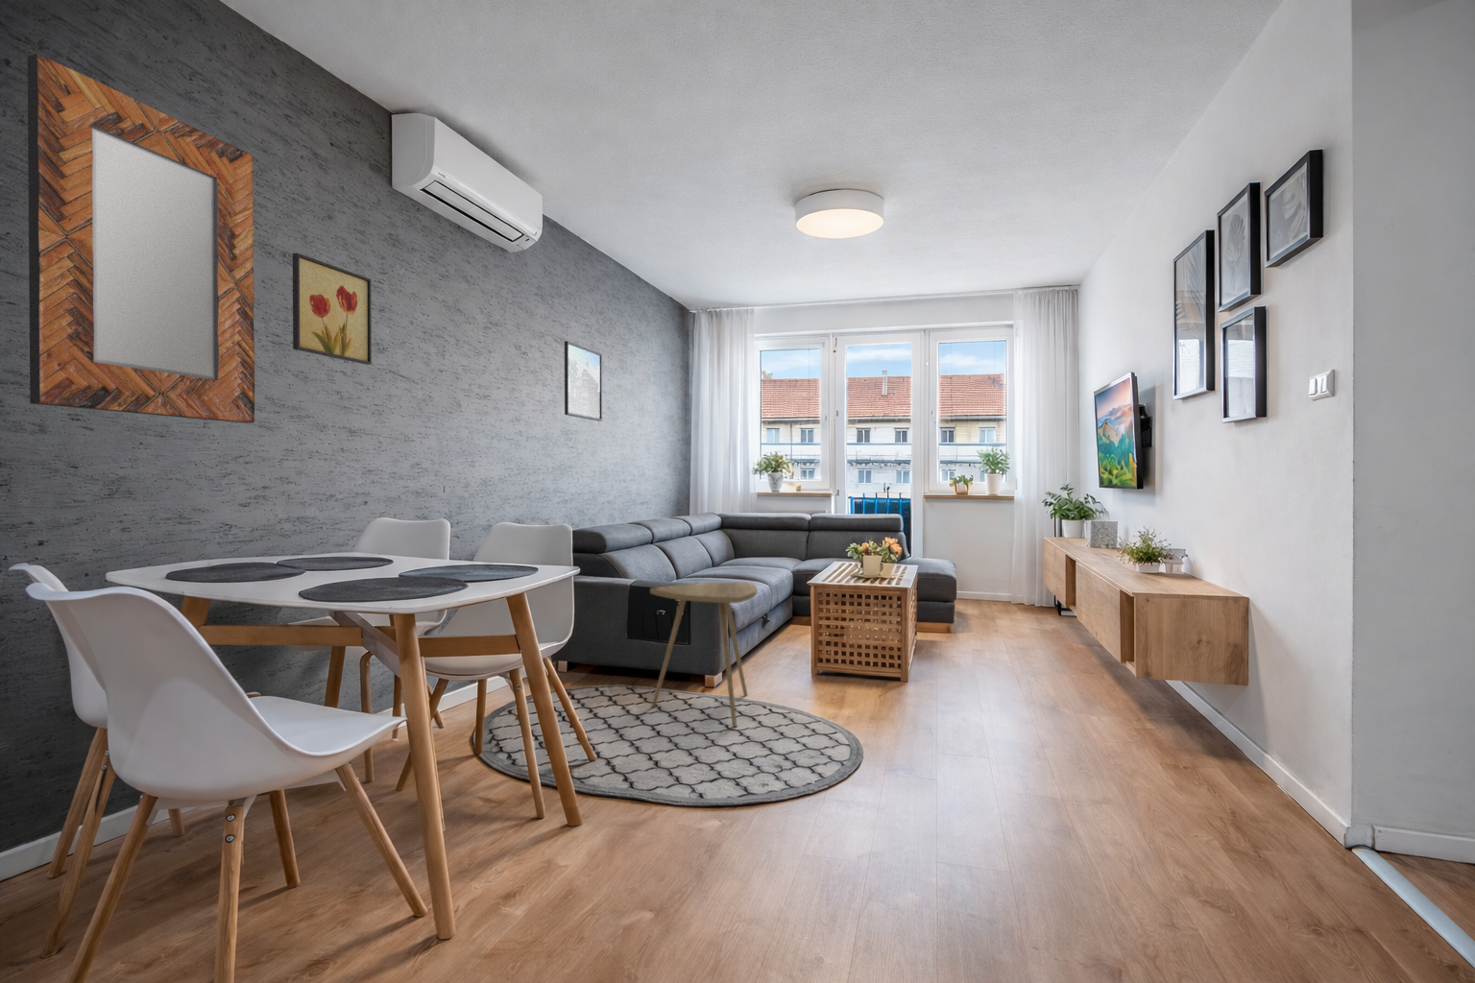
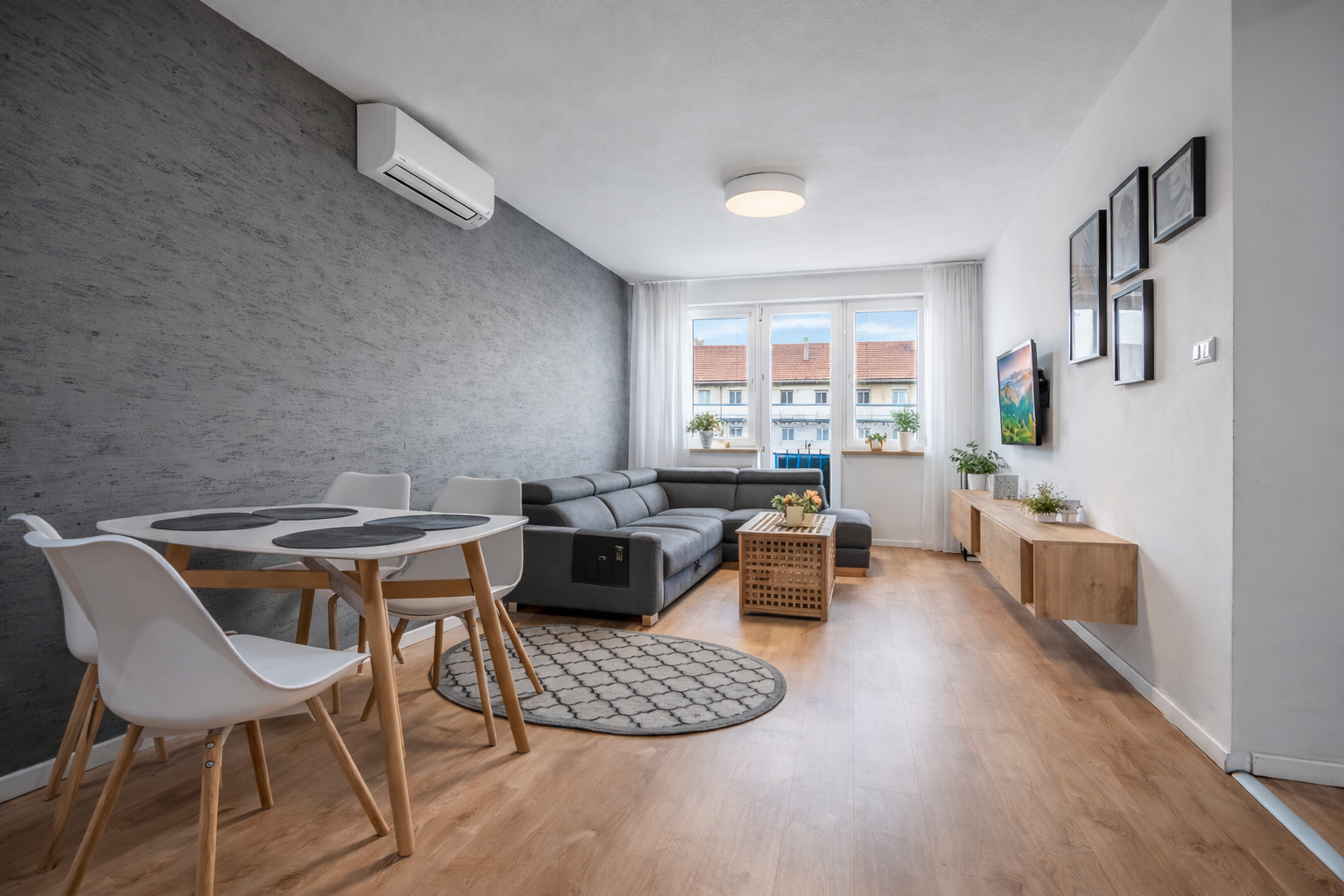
- side table [649,581,758,727]
- home mirror [27,53,256,425]
- wall art [292,252,372,365]
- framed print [564,340,603,422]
